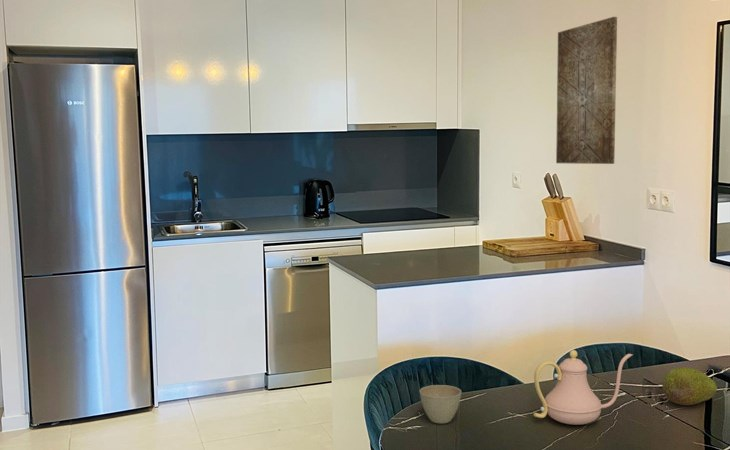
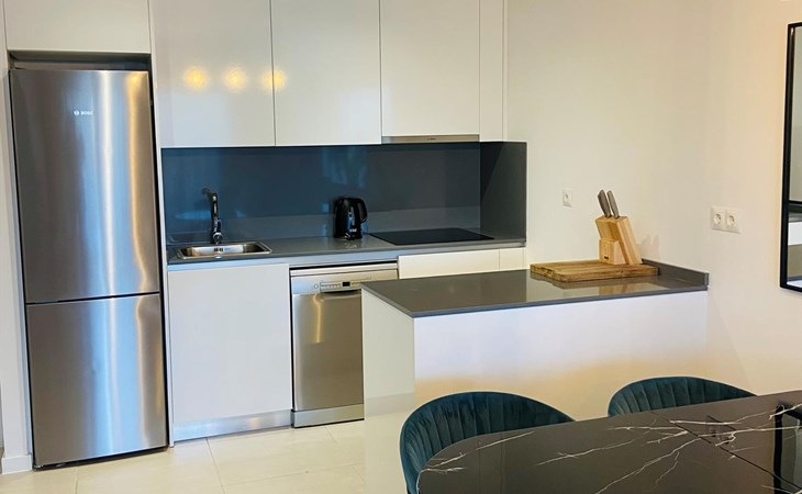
- fruit [661,366,718,406]
- flower pot [419,384,462,424]
- teapot [533,349,634,426]
- wall art [555,16,618,165]
